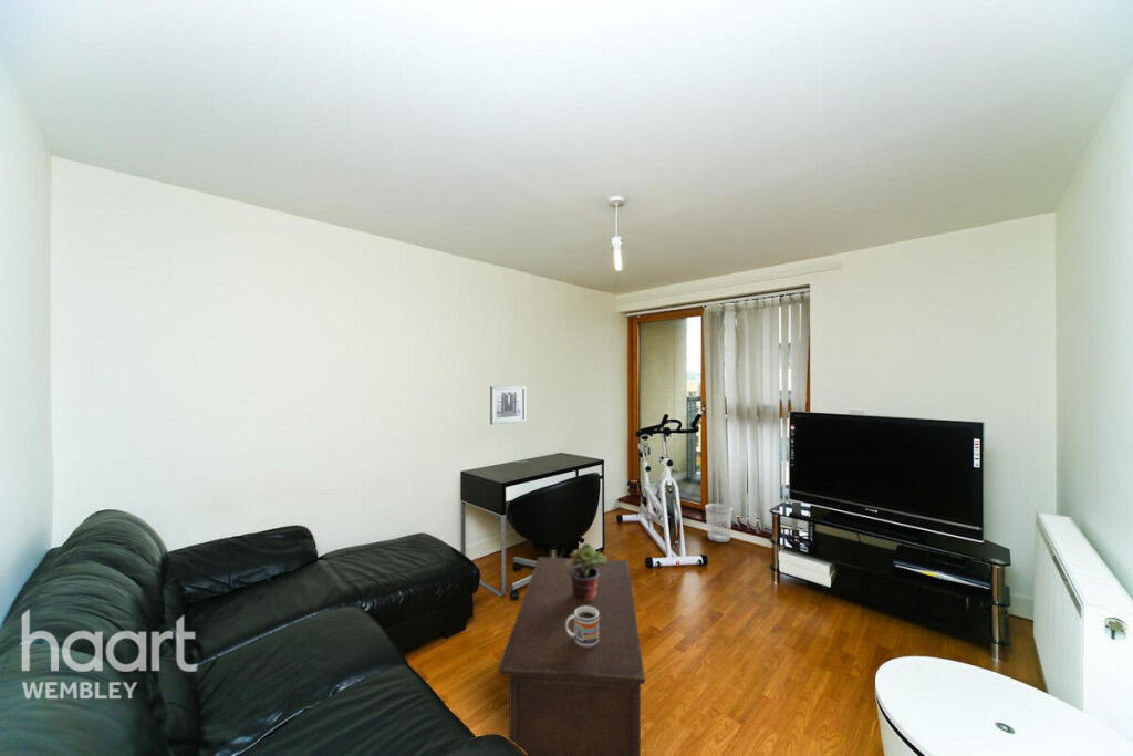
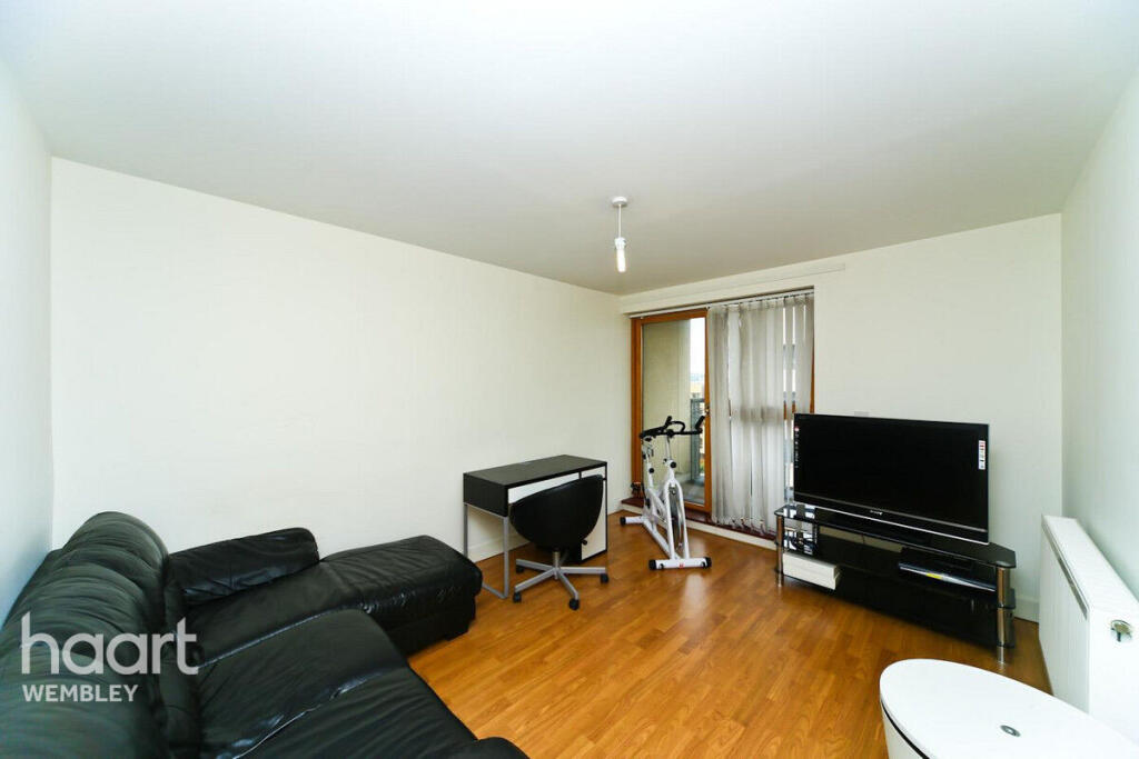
- mug [566,607,599,648]
- cabinet [498,556,646,756]
- potted plant [565,541,609,601]
- wall art [489,385,527,426]
- wastebasket [705,503,734,543]
